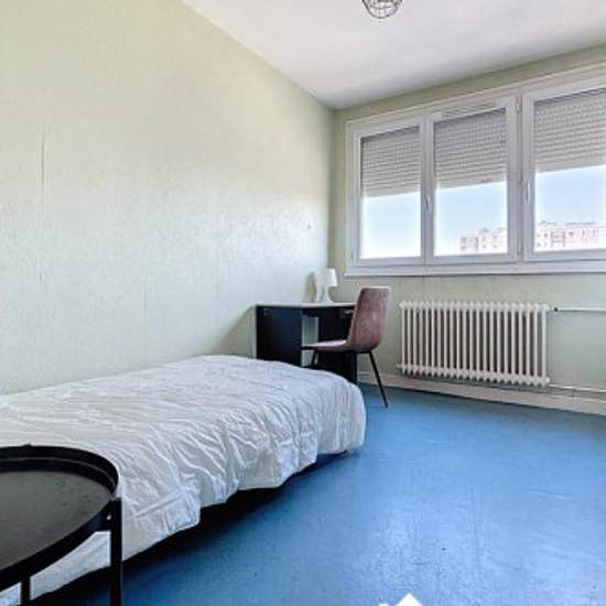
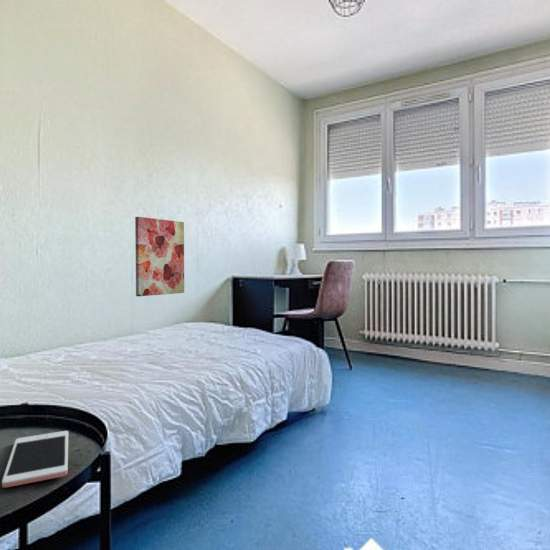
+ wall art [134,216,185,297]
+ cell phone [1,430,69,489]
